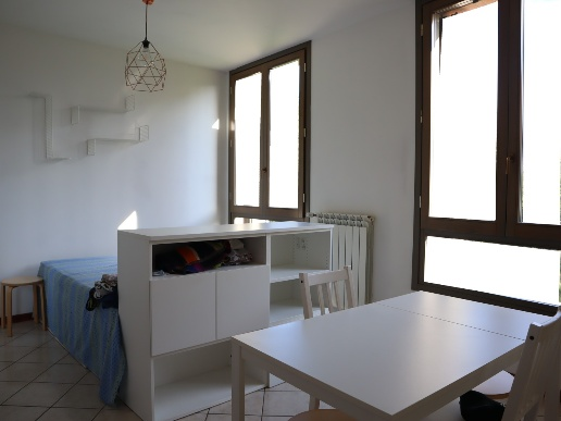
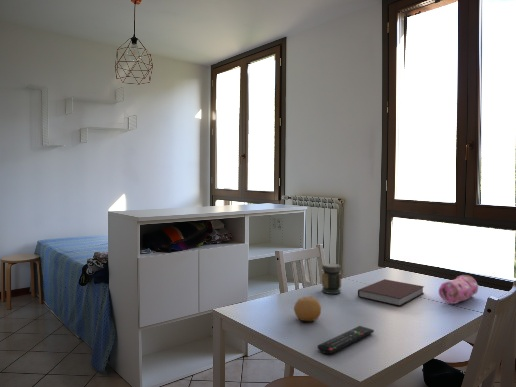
+ remote control [316,325,375,355]
+ fruit [293,295,322,322]
+ pencil case [438,274,479,305]
+ notebook [357,278,425,307]
+ jar [321,262,342,295]
